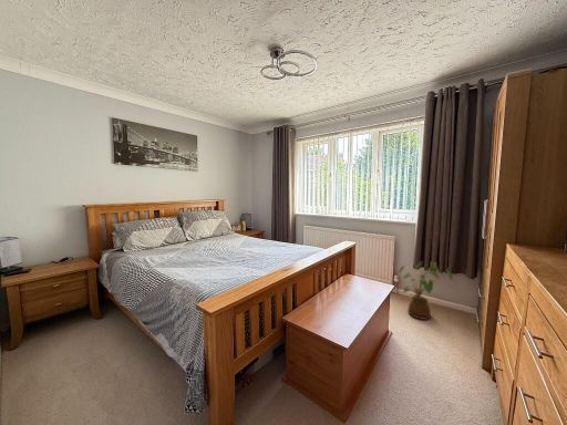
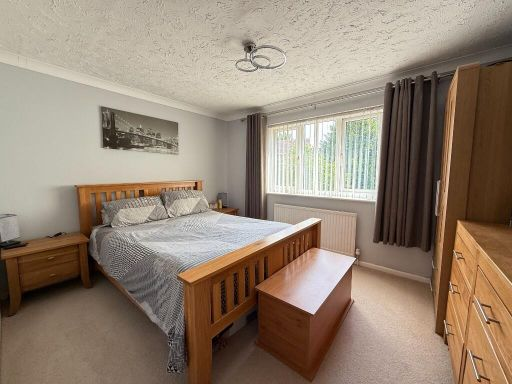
- house plant [399,260,454,321]
